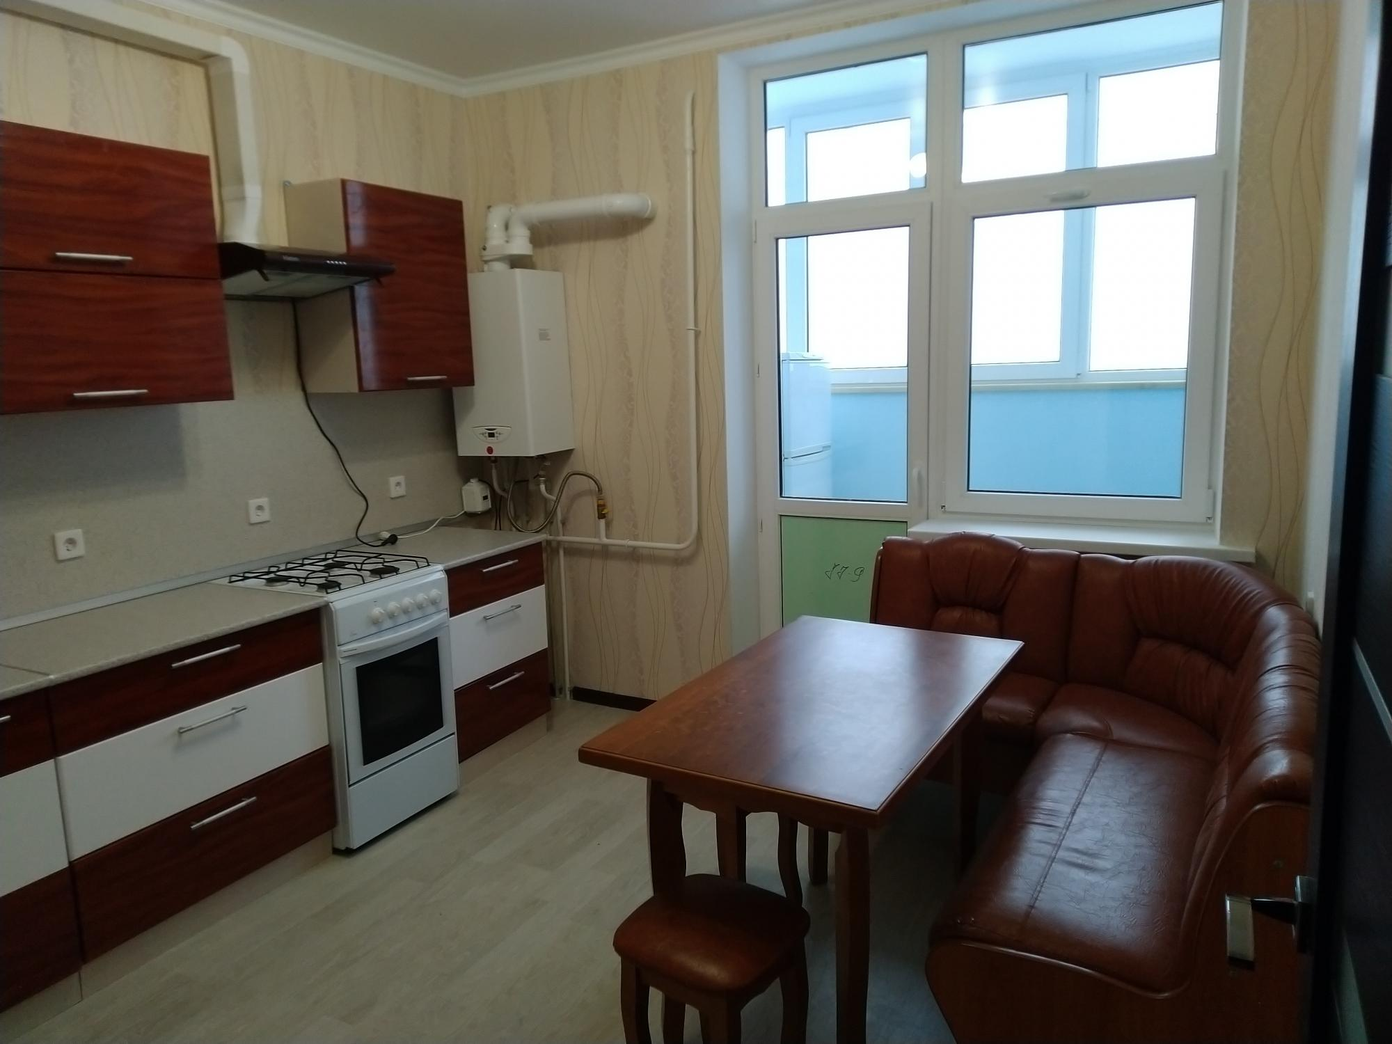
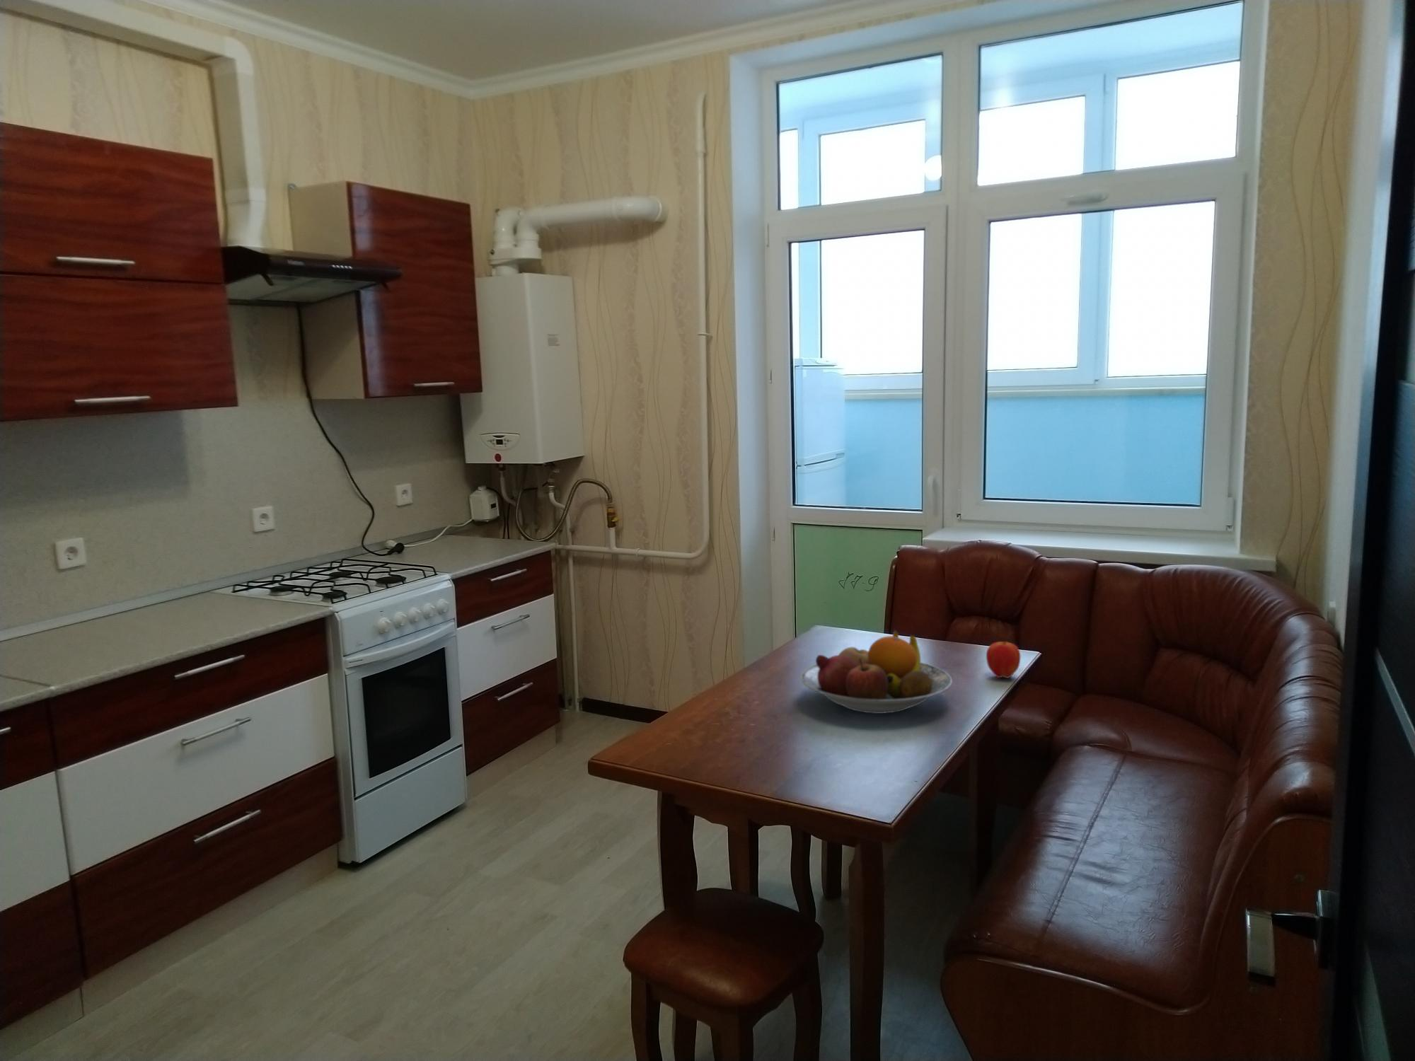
+ fruit bowl [800,630,953,714]
+ apple [986,637,1022,679]
